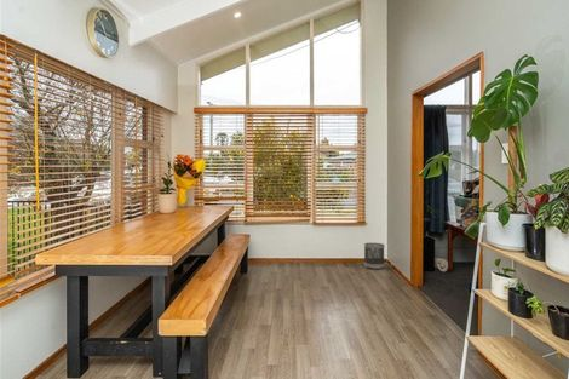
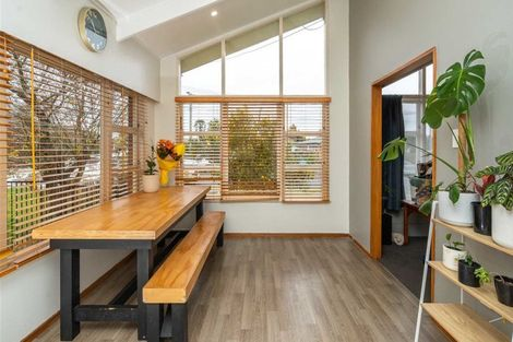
- wastebasket [363,242,386,270]
